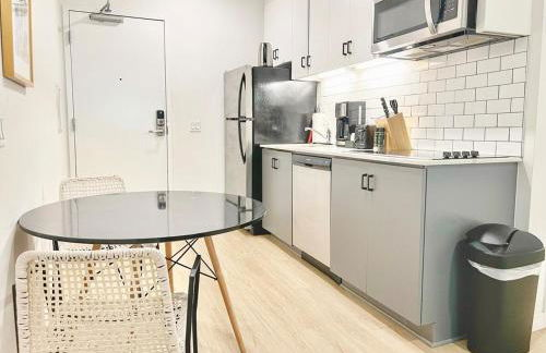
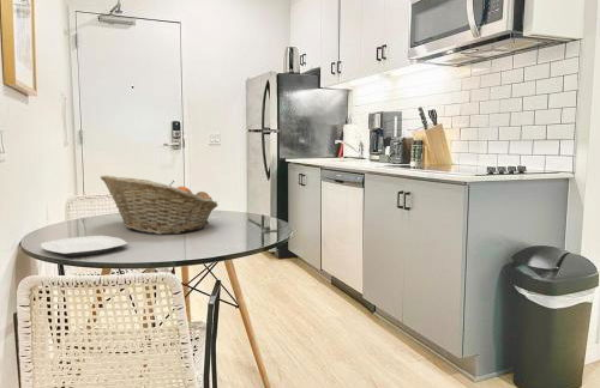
+ fruit basket [100,174,220,236]
+ plate [40,235,128,257]
